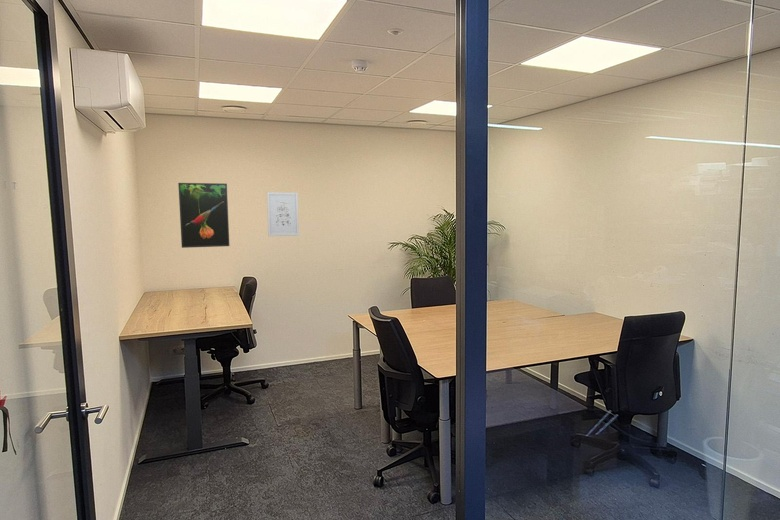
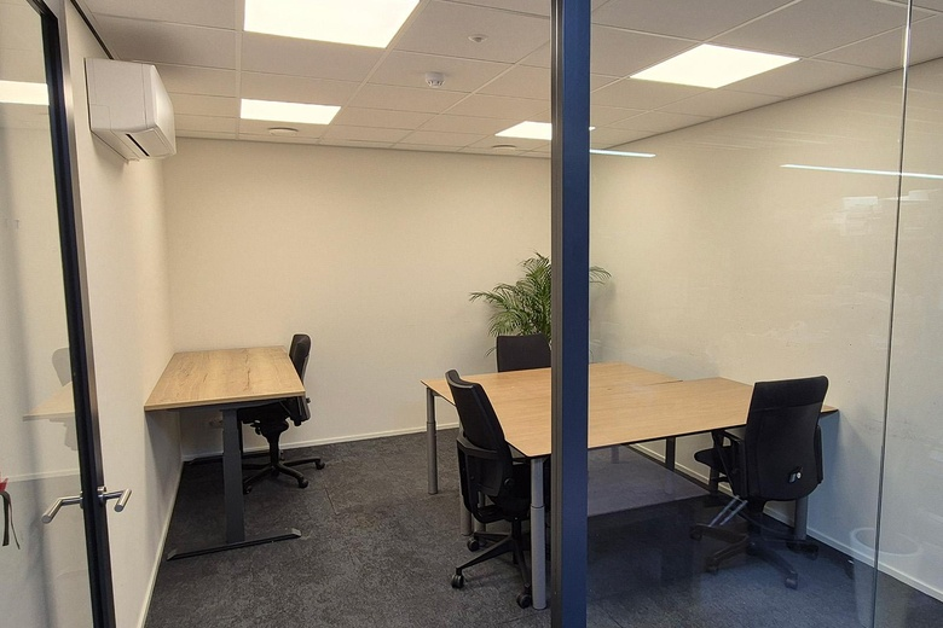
- wall art [266,191,300,237]
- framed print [177,182,230,249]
